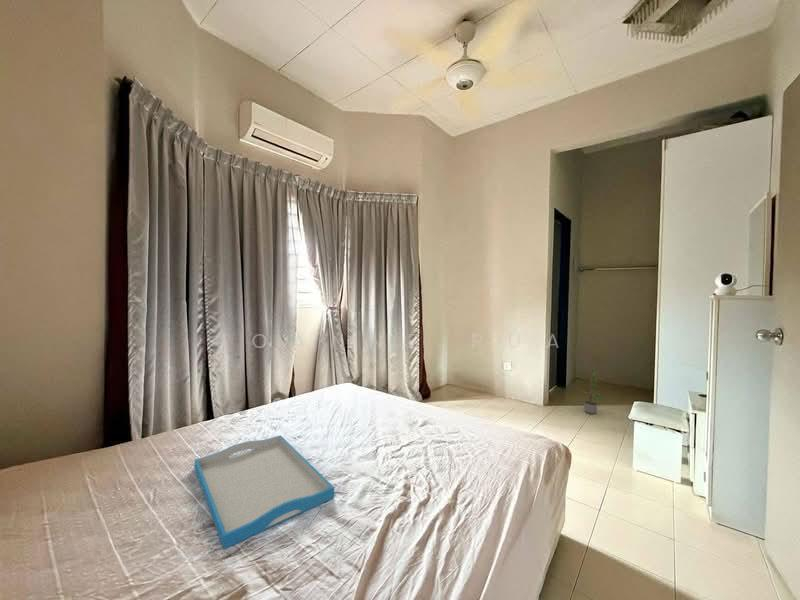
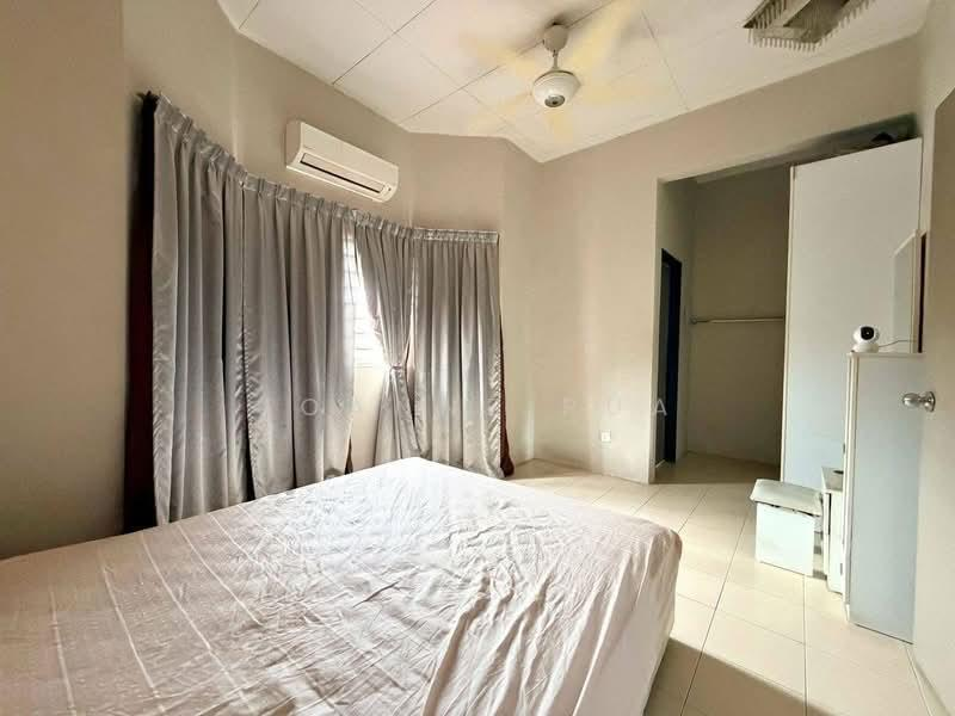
- tray [194,434,335,550]
- potted plant [580,366,604,415]
